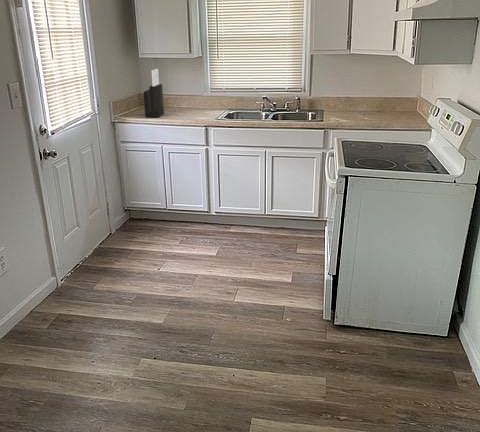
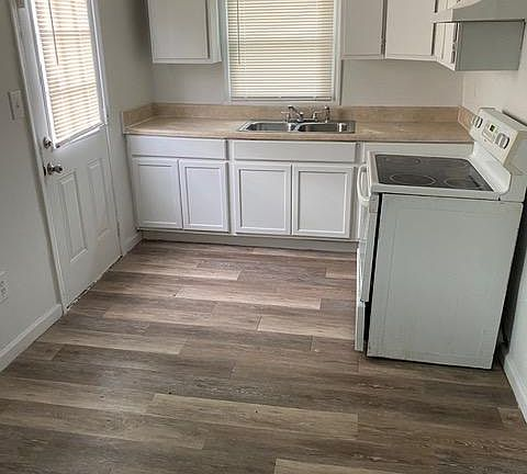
- knife block [142,68,165,118]
